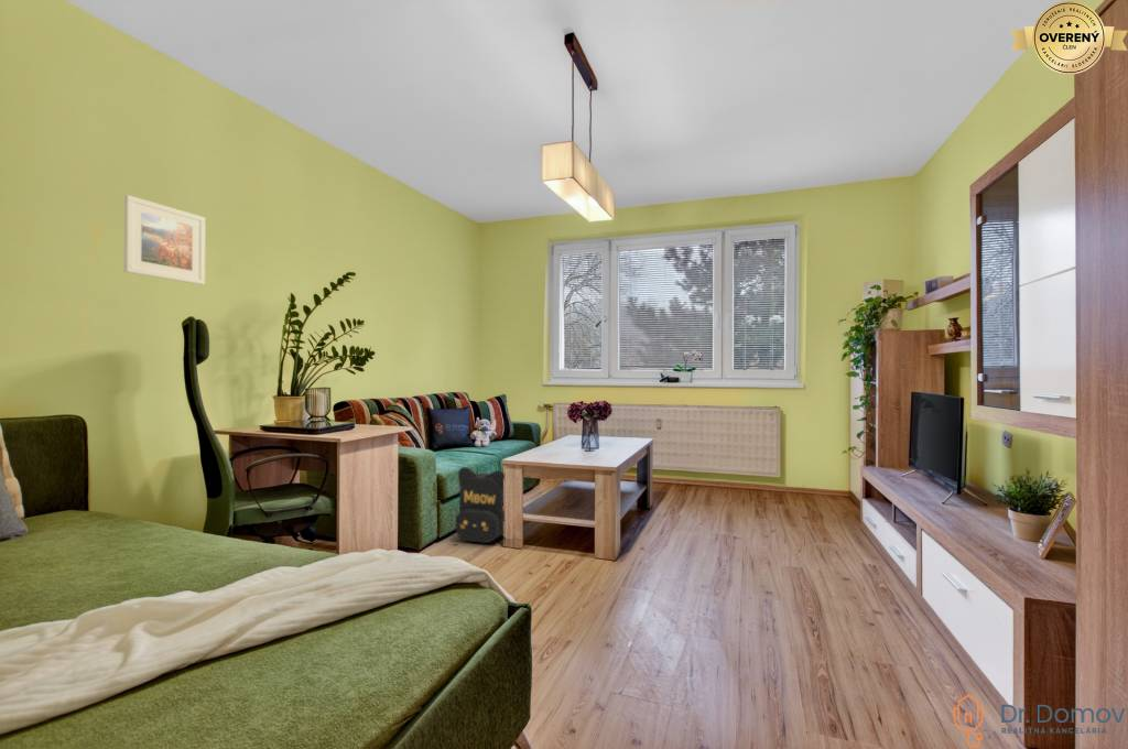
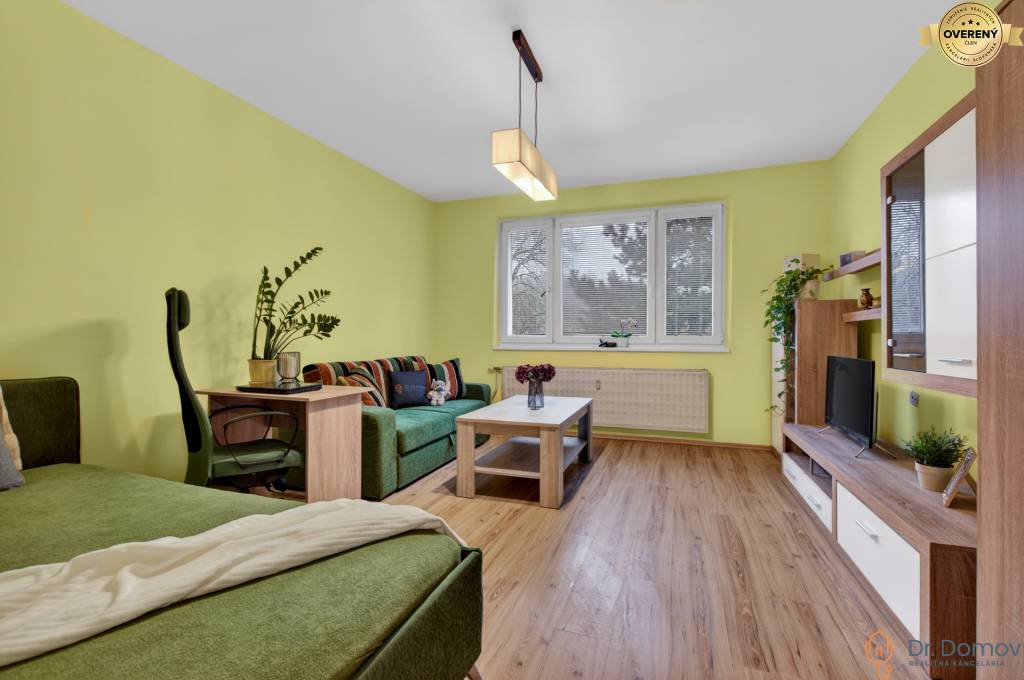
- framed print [123,194,206,286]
- backpack [455,466,506,544]
